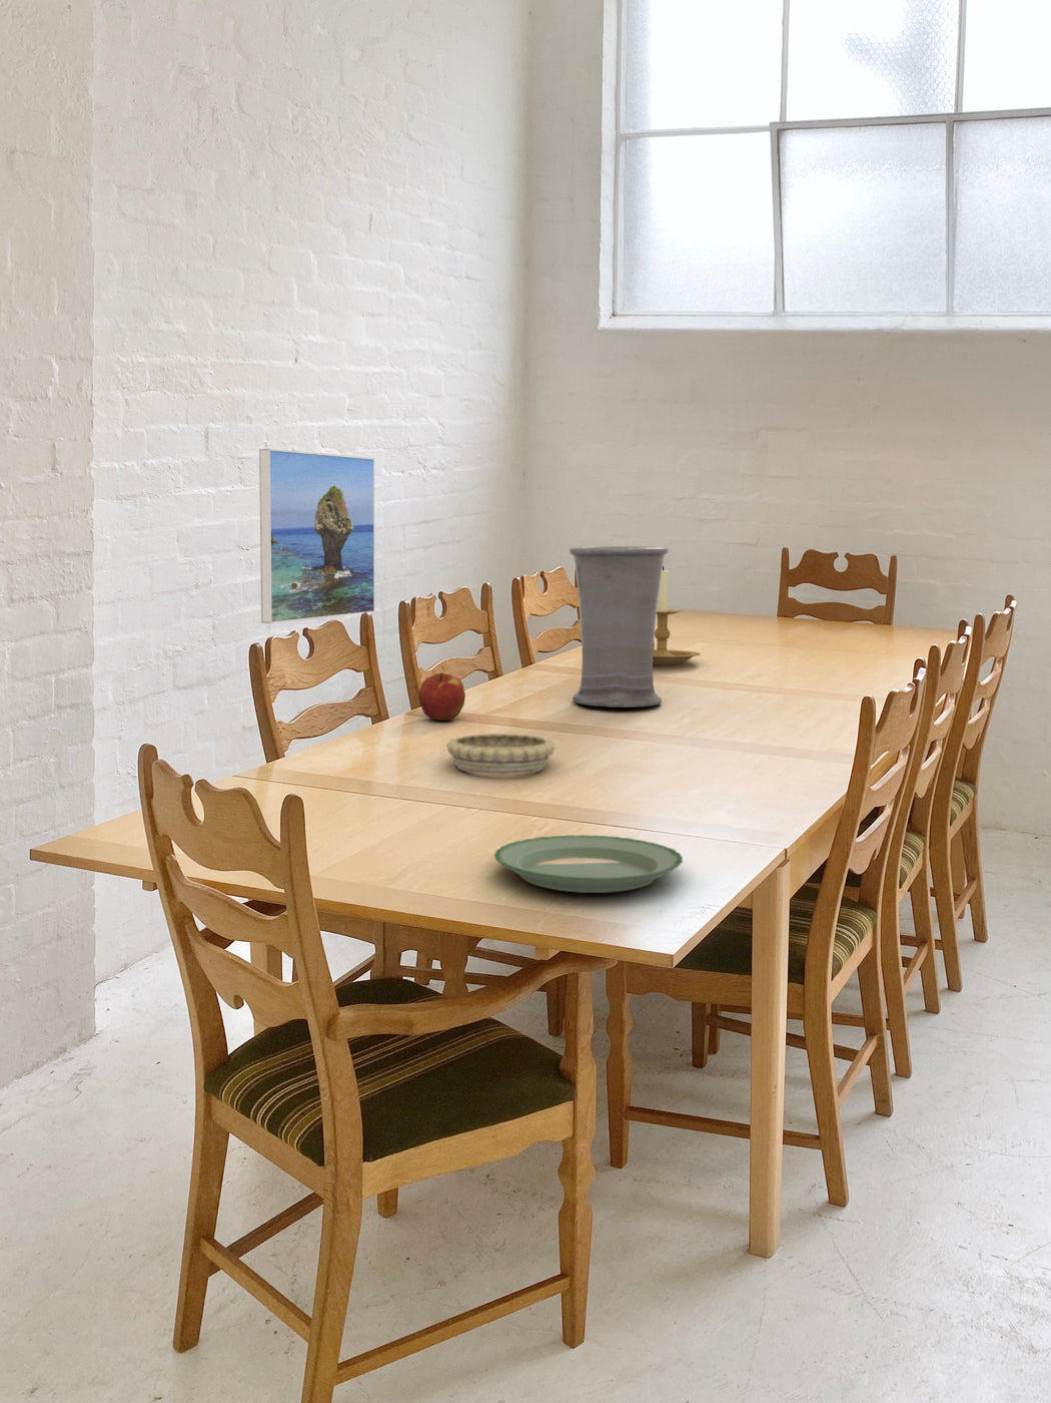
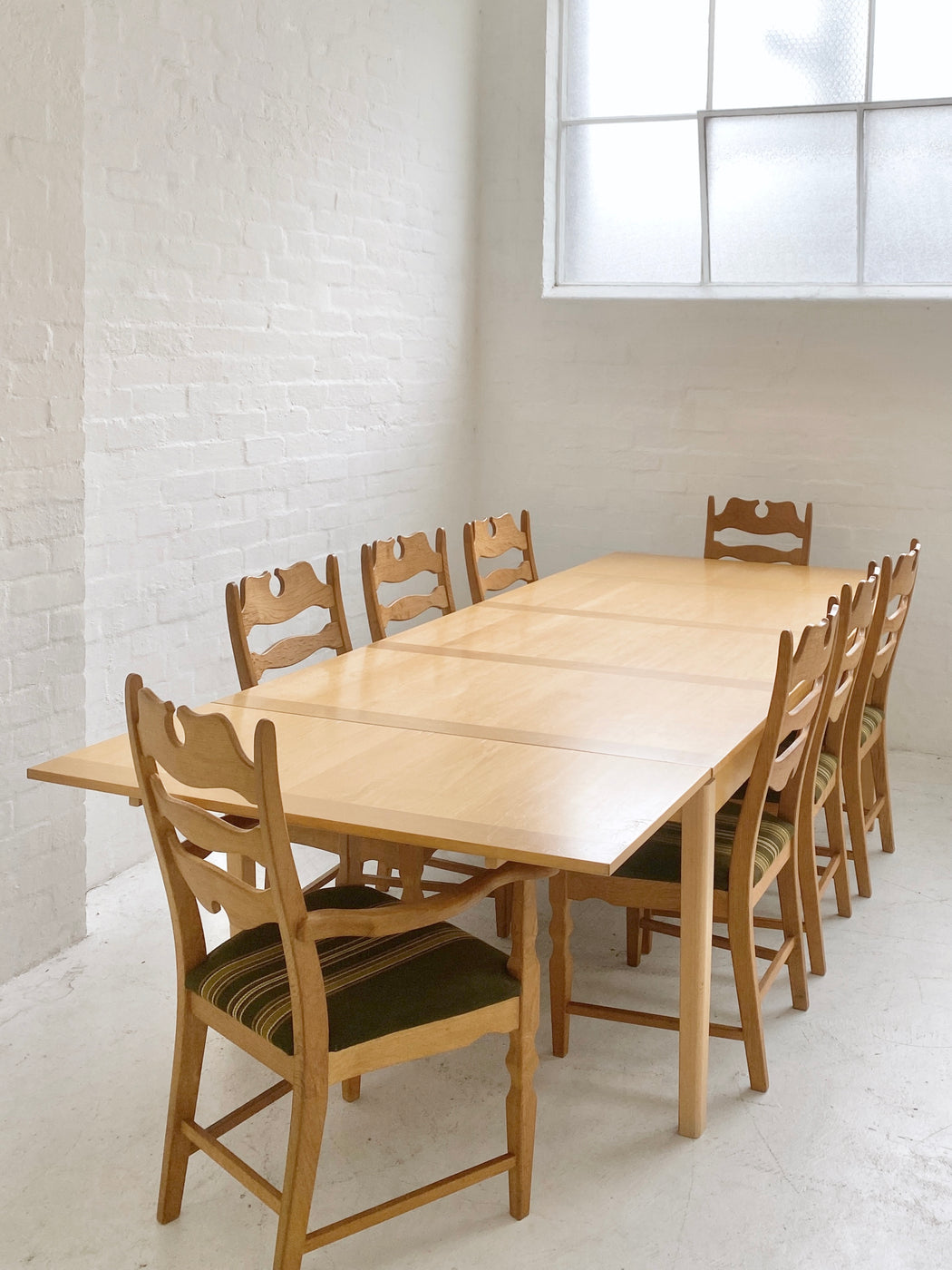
- candle holder [652,566,702,665]
- decorative bowl [445,732,556,776]
- apple [417,673,467,721]
- plate [493,834,683,894]
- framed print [258,447,375,624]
- vase [569,545,670,708]
